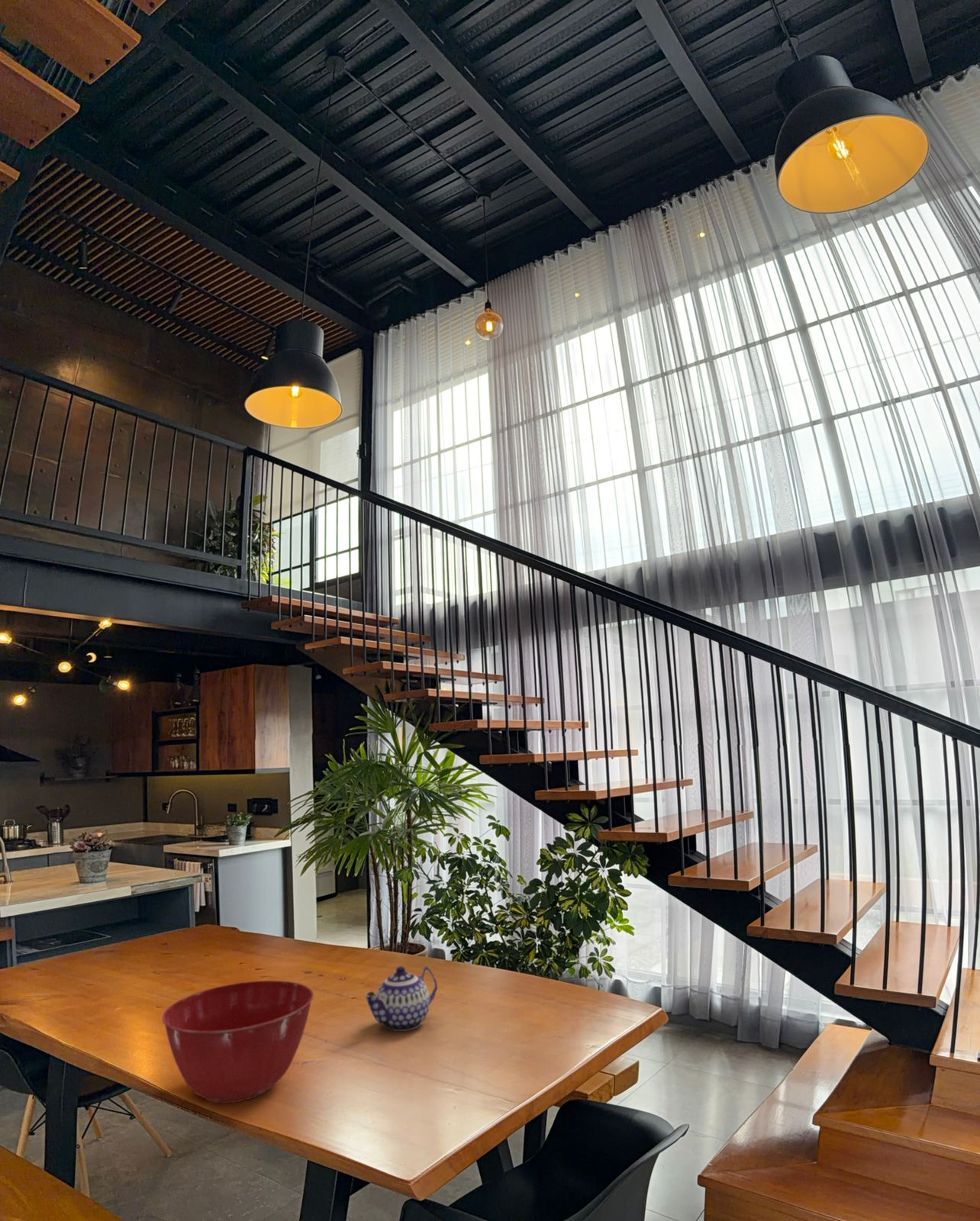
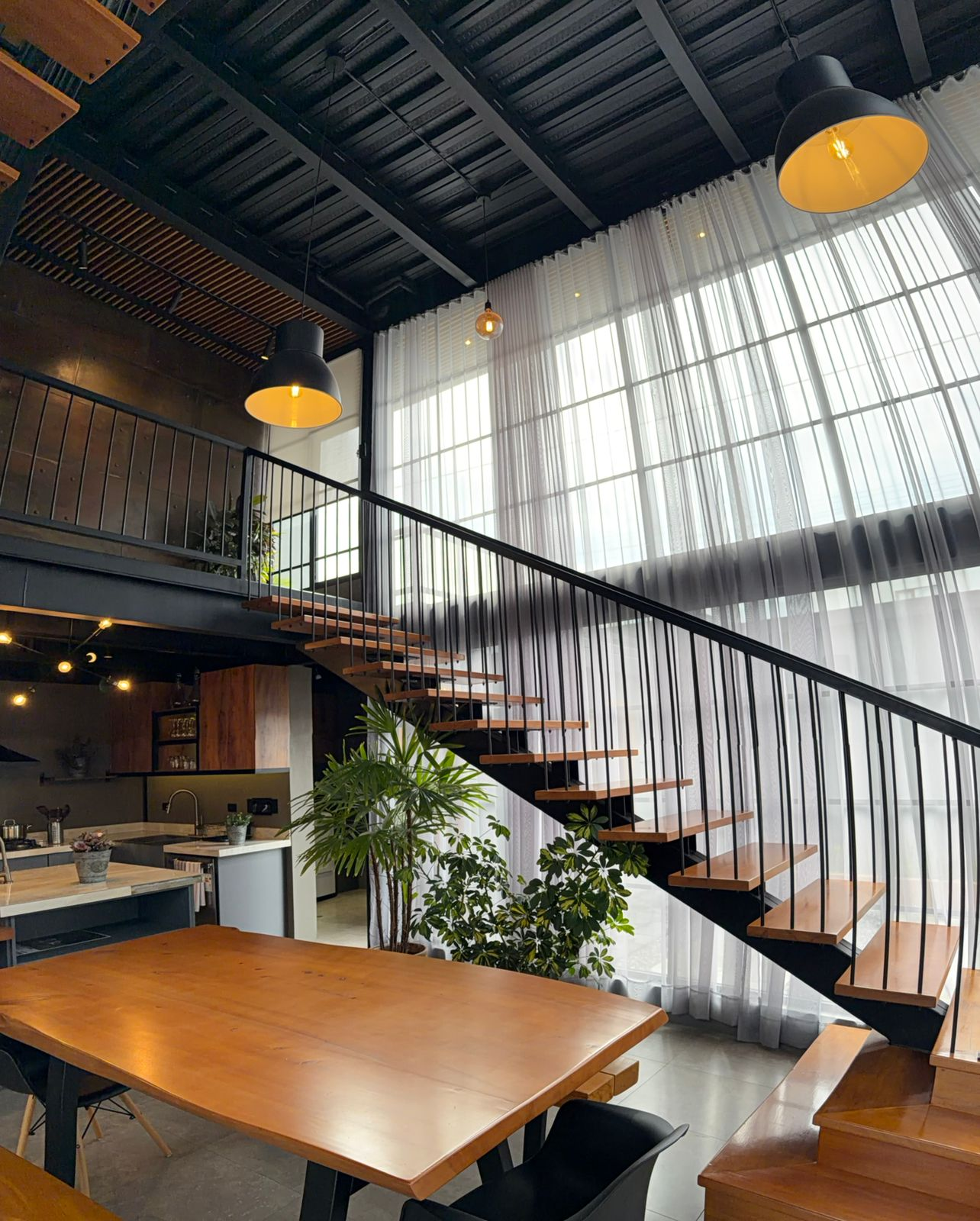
- teapot [366,965,438,1032]
- mixing bowl [162,980,314,1103]
